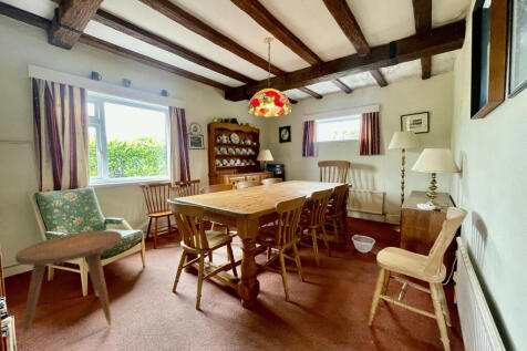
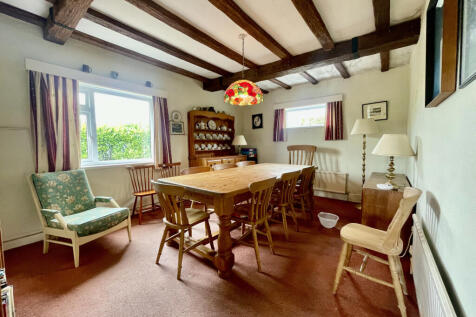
- side table [14,229,123,343]
